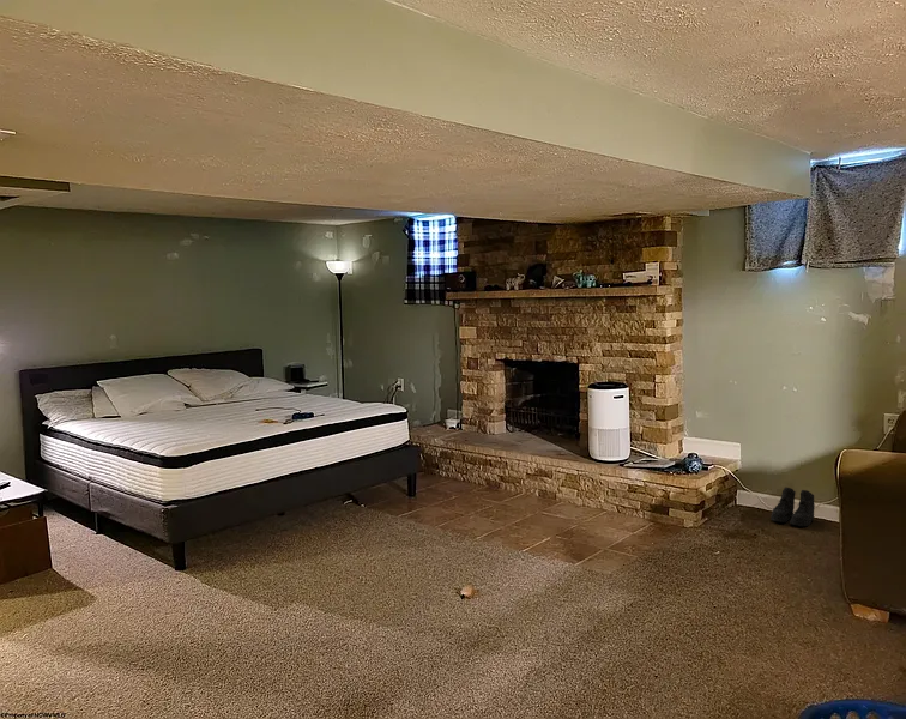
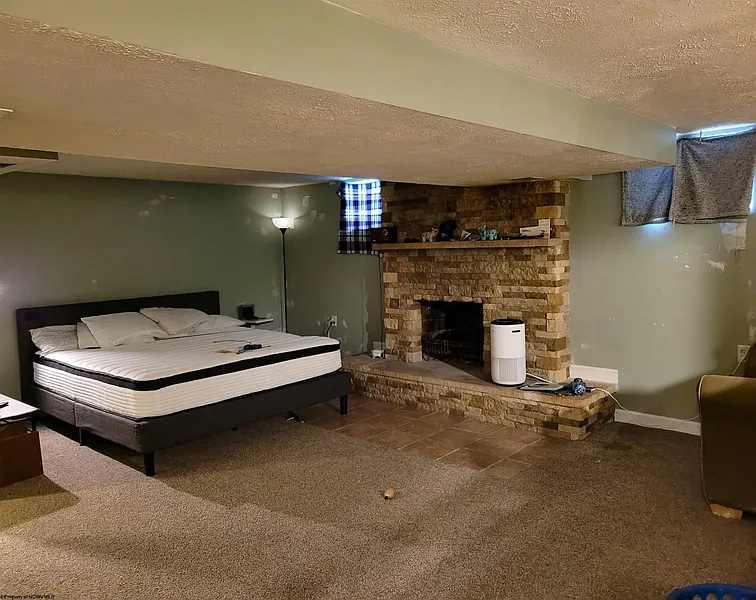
- boots [769,487,816,527]
